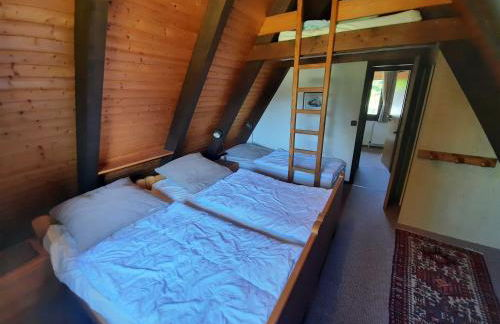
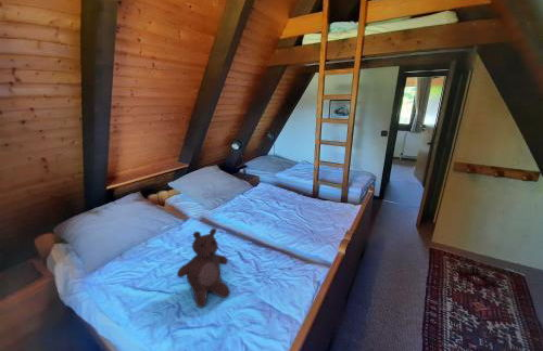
+ teddy bear [176,227,231,309]
